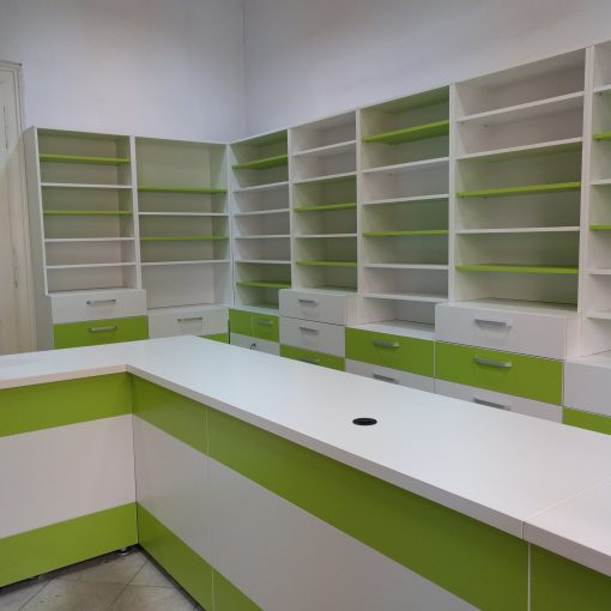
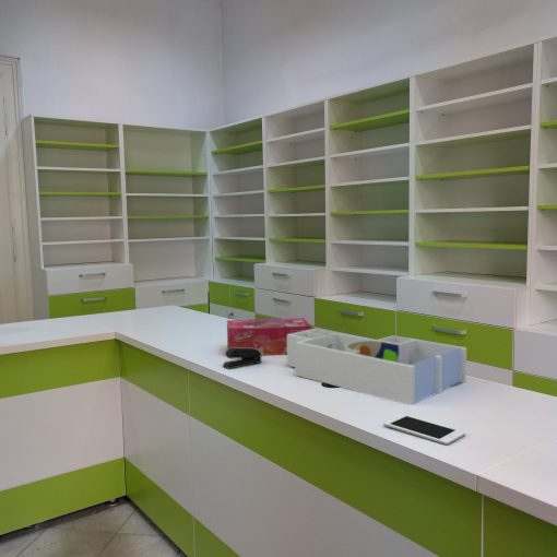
+ desk organizer [286,328,467,406]
+ stapler [222,347,262,370]
+ tissue box [226,317,312,356]
+ cell phone [382,414,466,446]
